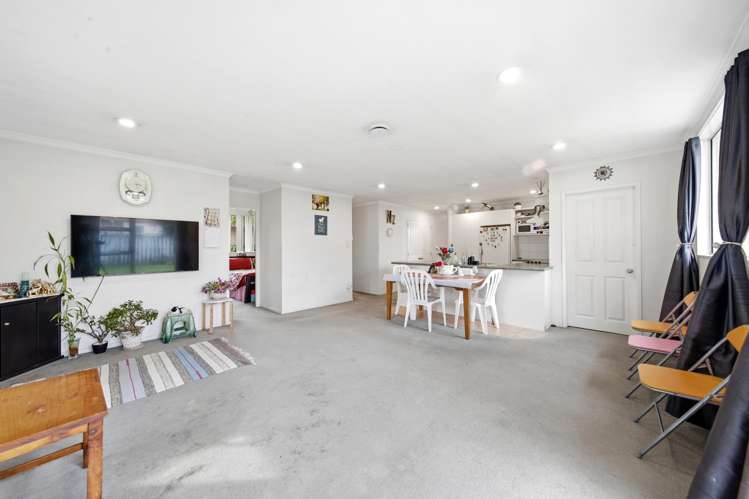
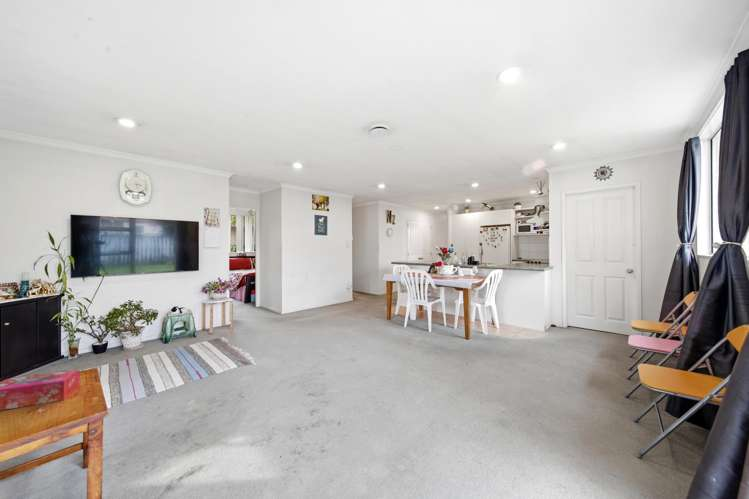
+ tissue box [0,369,80,411]
